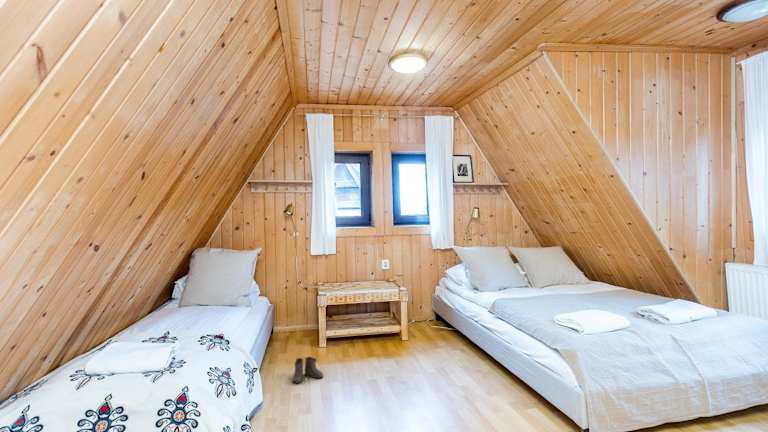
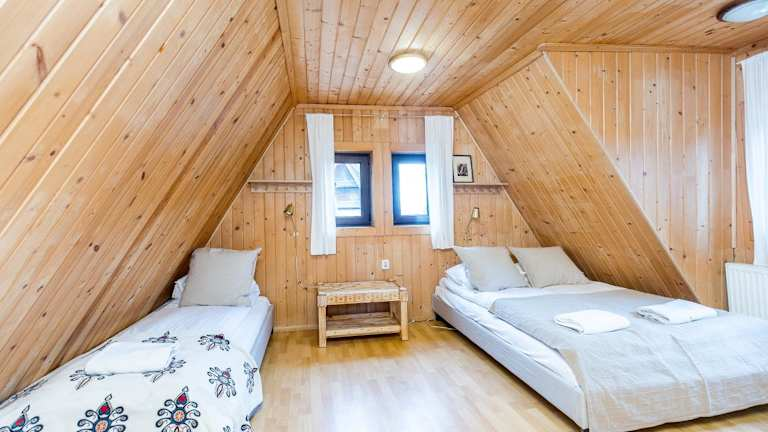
- boots [288,356,324,385]
